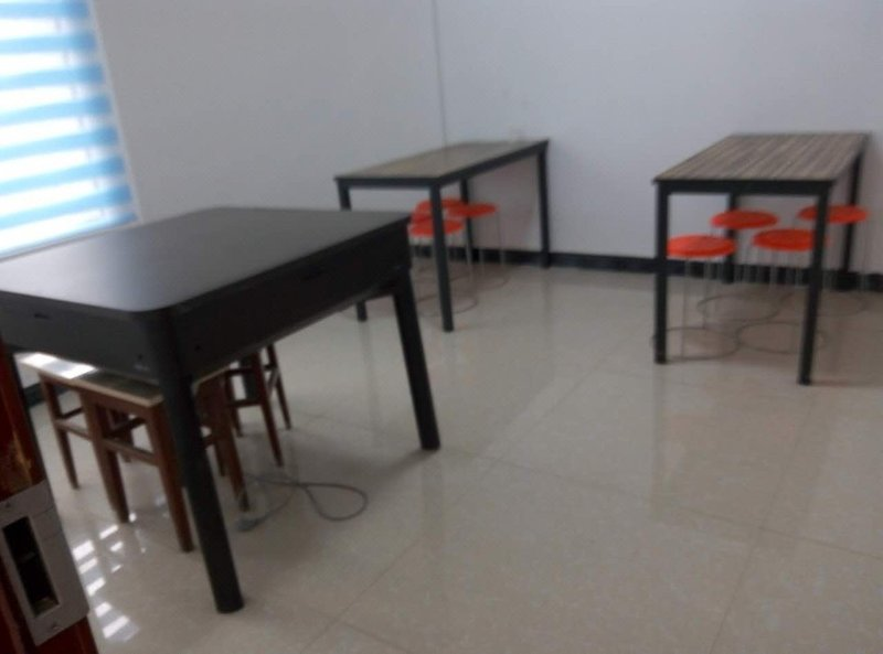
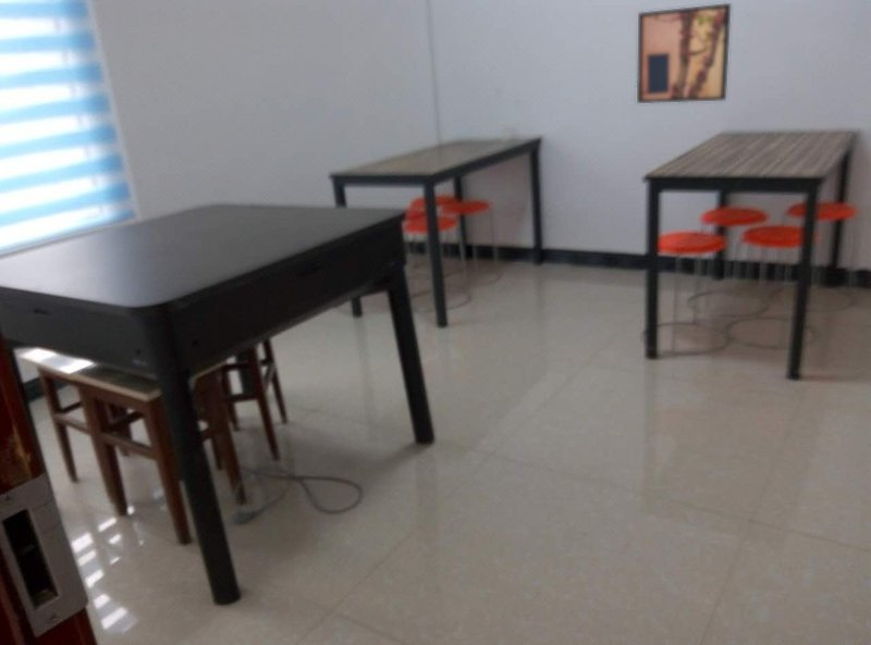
+ wall art [636,2,733,104]
